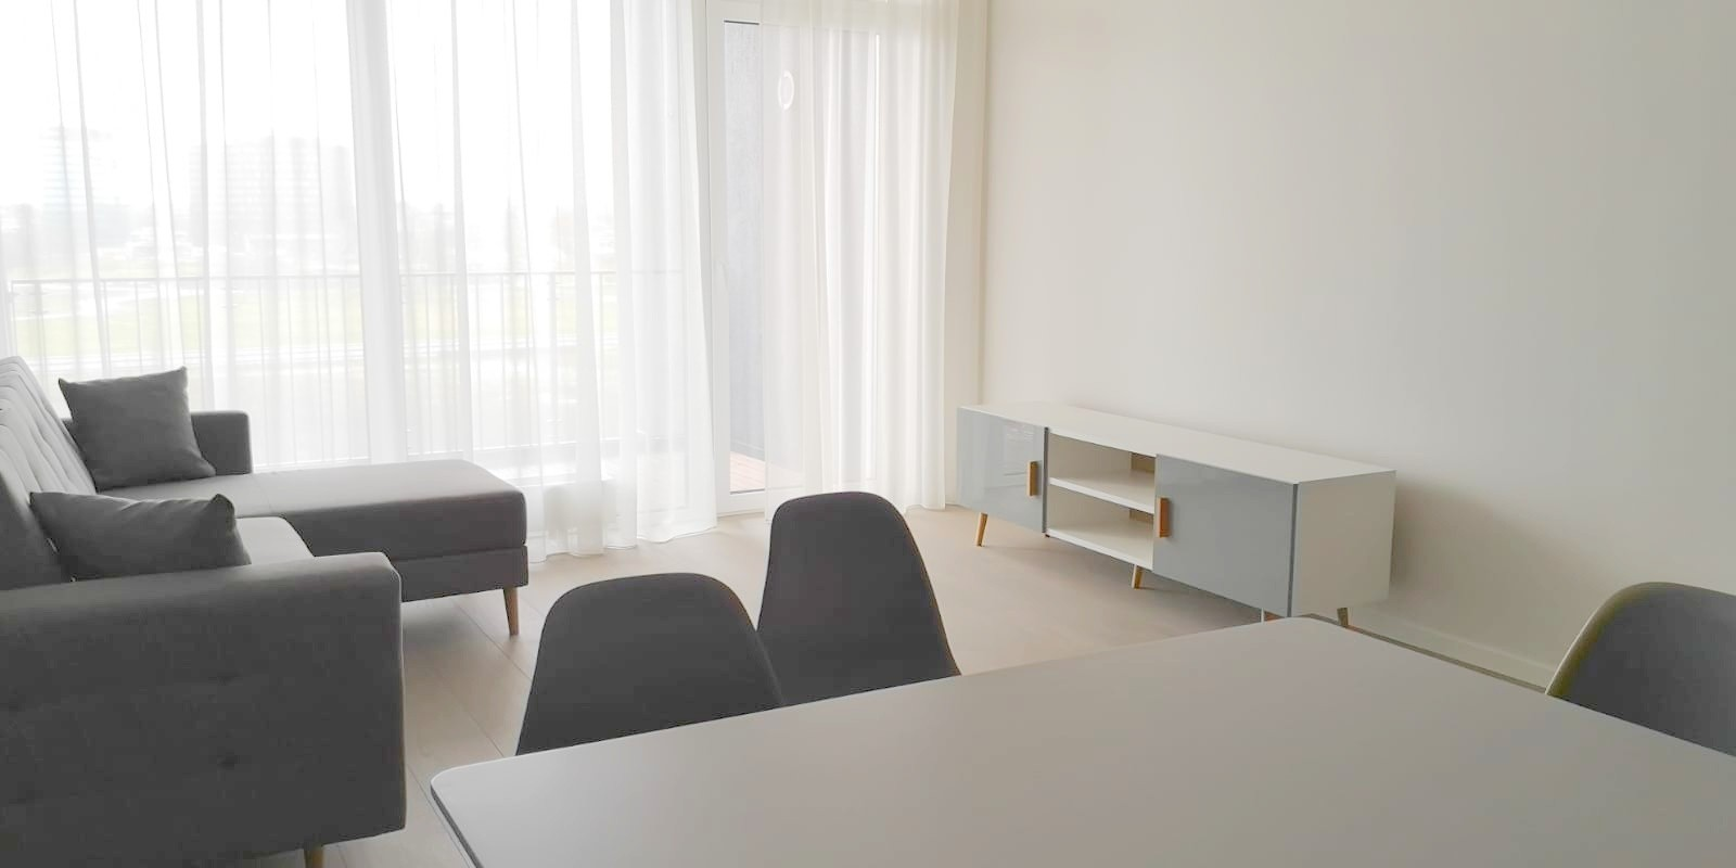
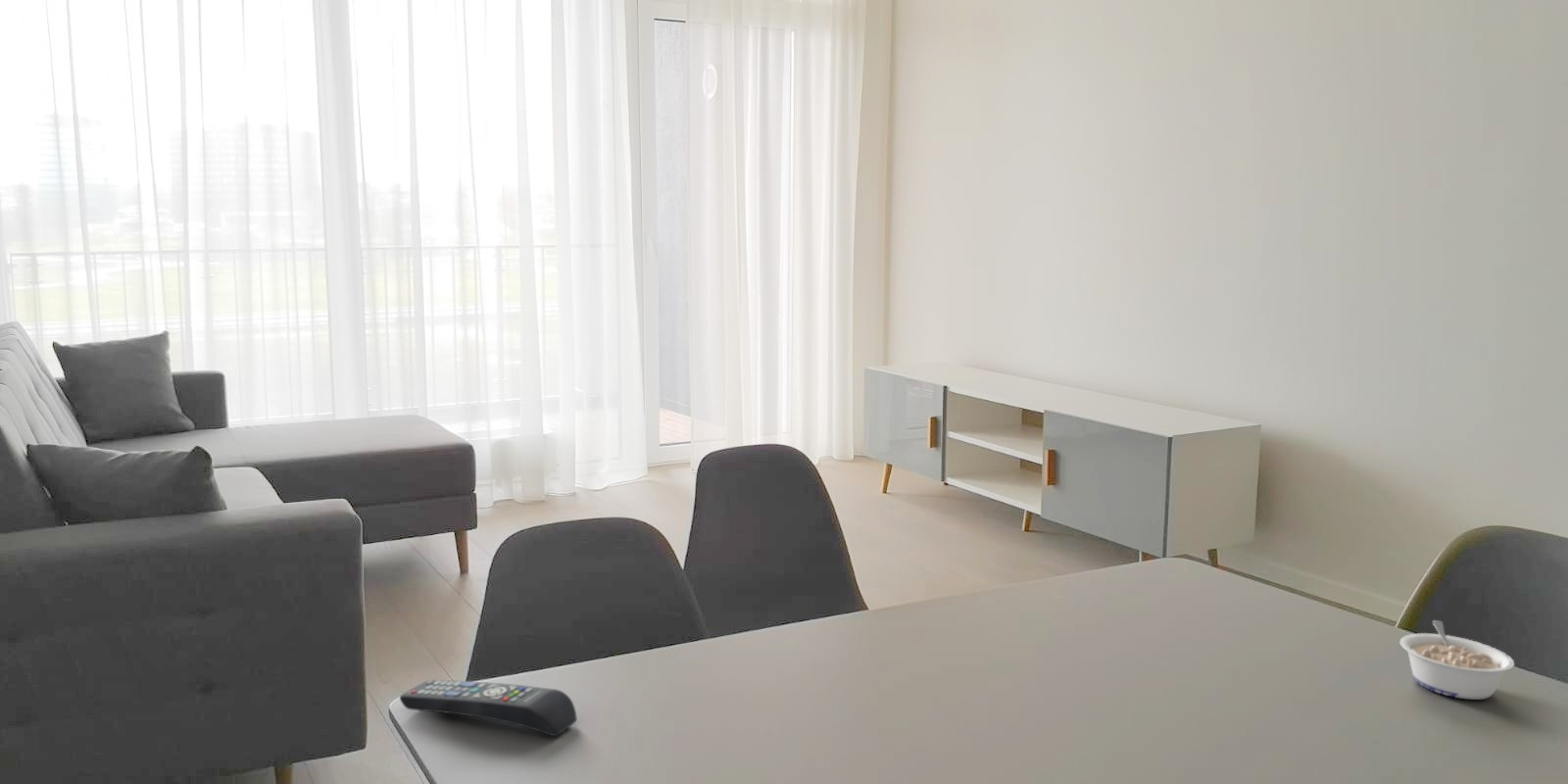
+ remote control [399,679,578,737]
+ legume [1398,619,1515,701]
